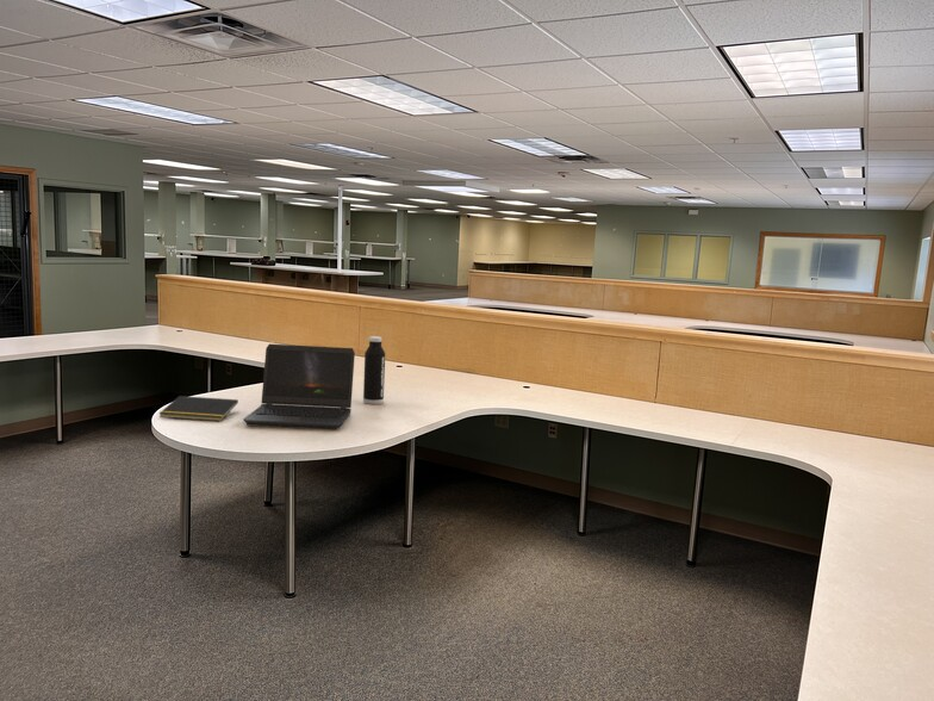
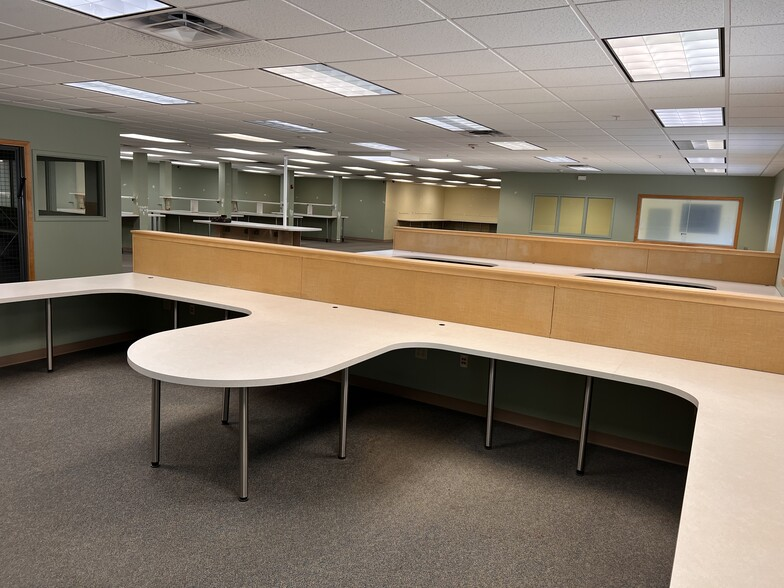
- laptop computer [243,343,356,430]
- notepad [158,395,239,422]
- water bottle [362,335,386,405]
